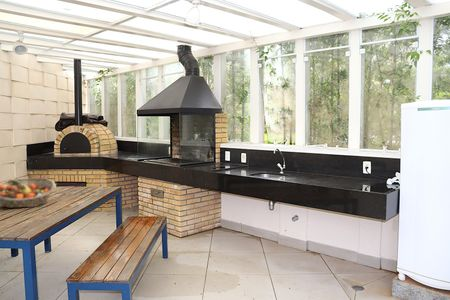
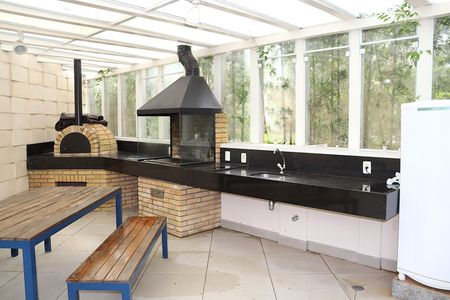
- fruit basket [0,177,57,209]
